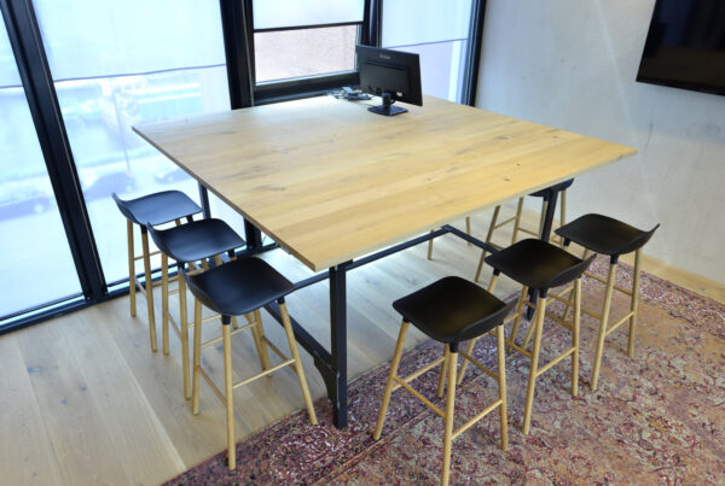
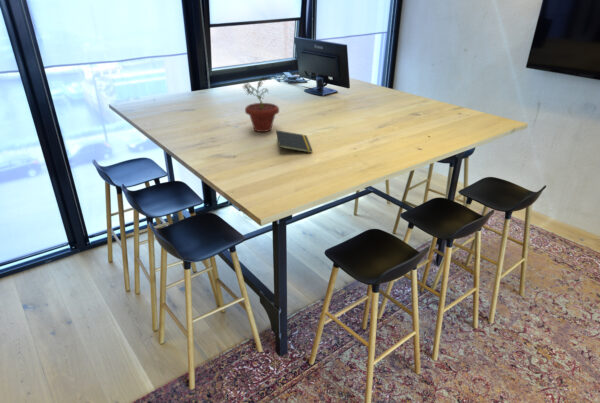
+ notepad [275,129,313,155]
+ potted plant [241,77,280,133]
